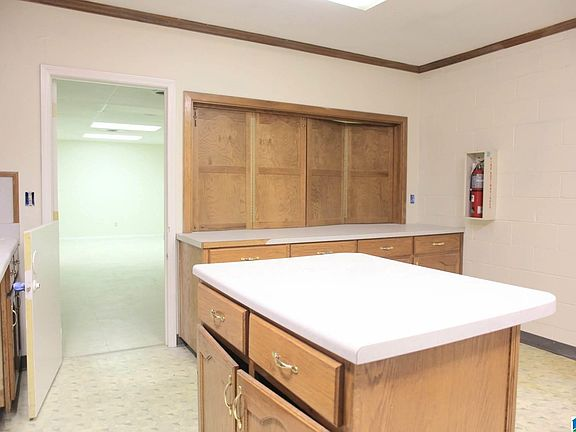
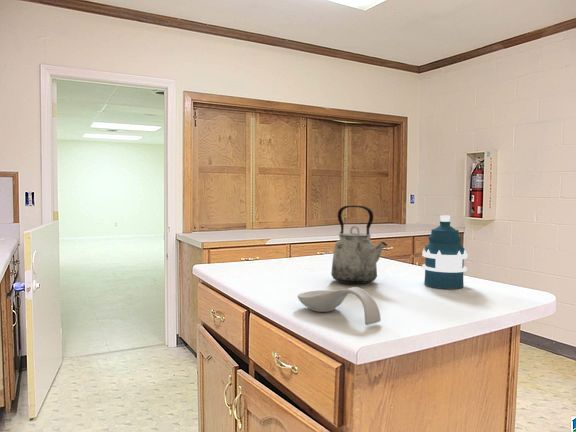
+ kettle [330,205,388,285]
+ spoon rest [296,286,382,326]
+ water bottle [421,214,468,290]
